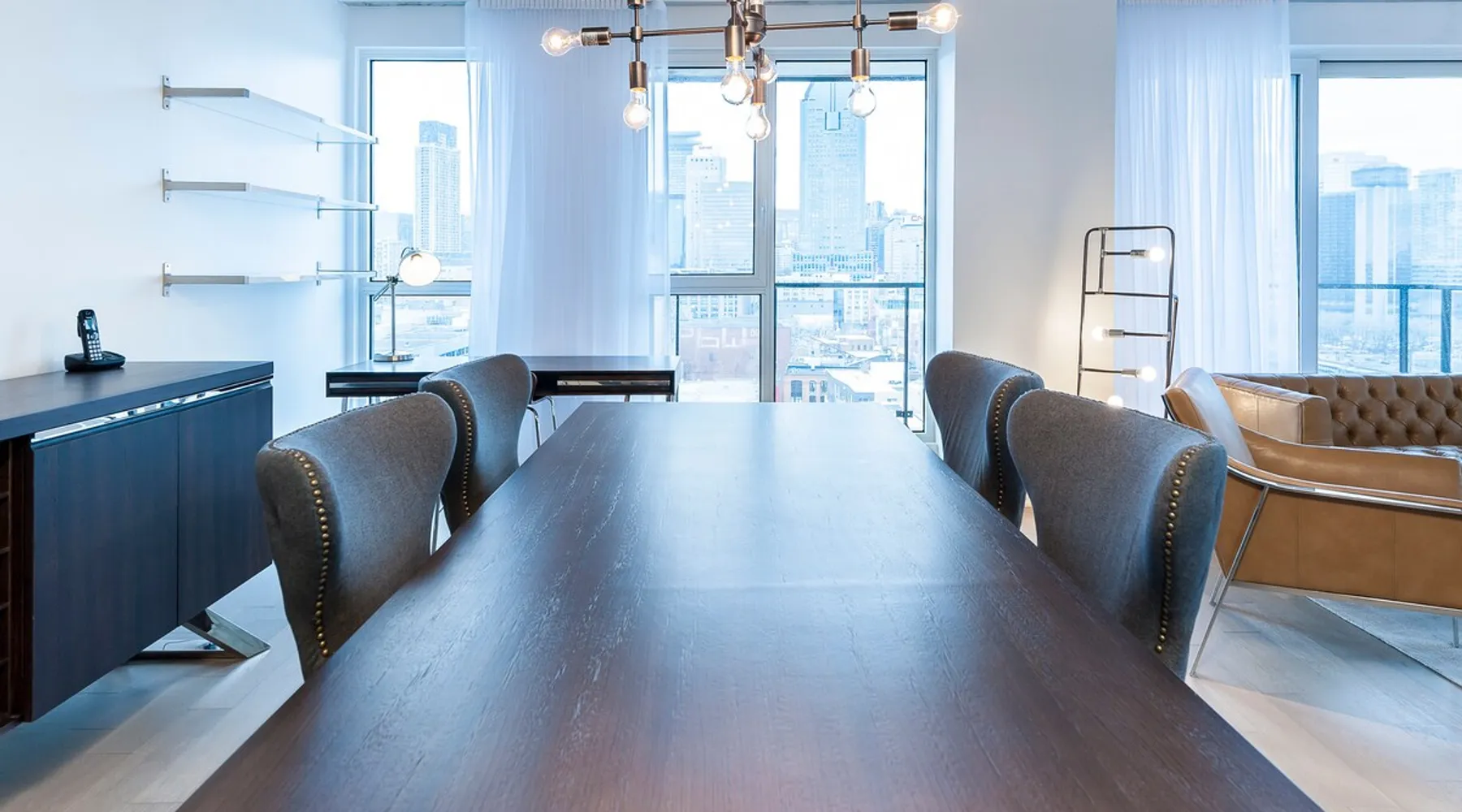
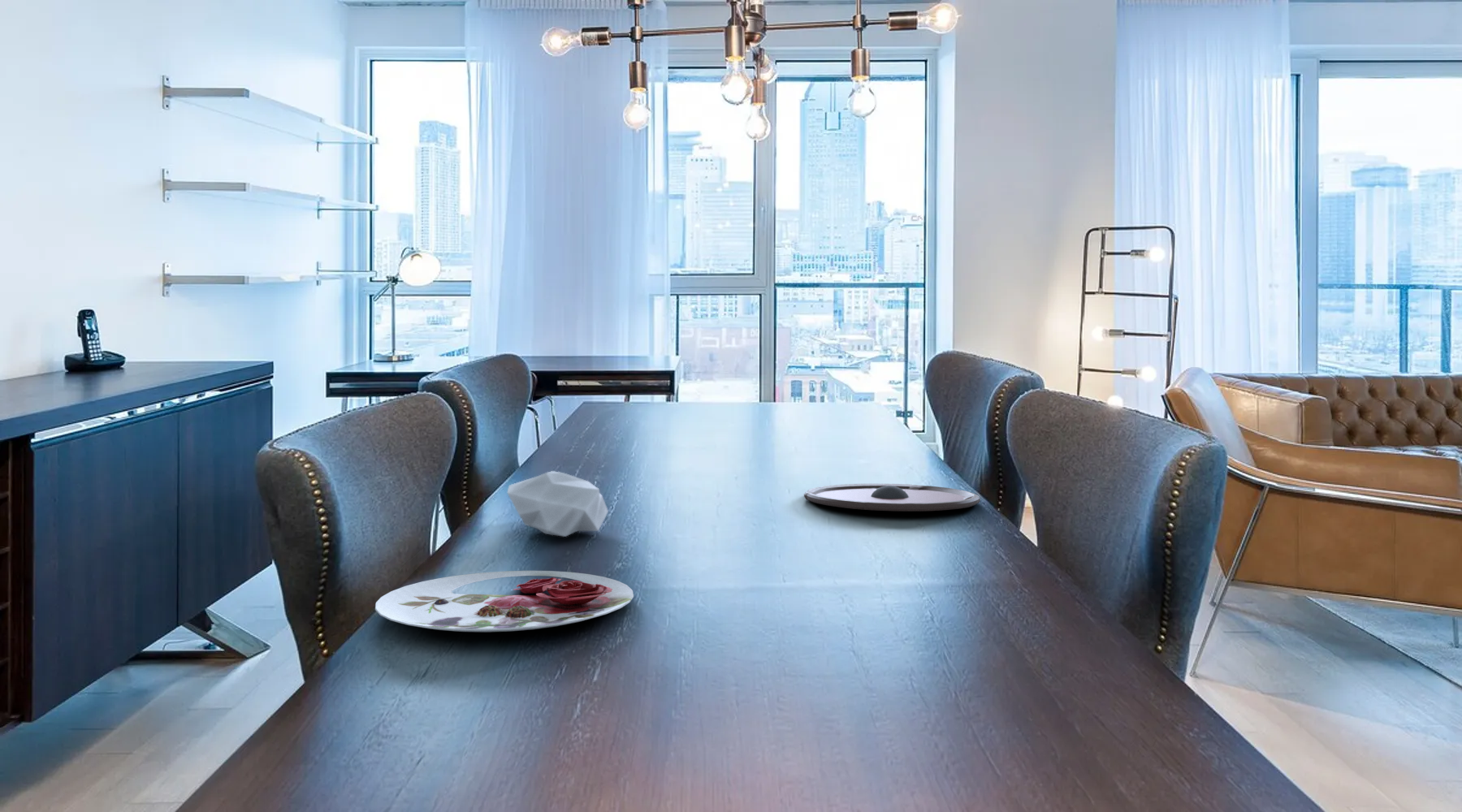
+ plate [803,483,981,512]
+ bowl [507,470,609,538]
+ plate [374,570,634,633]
